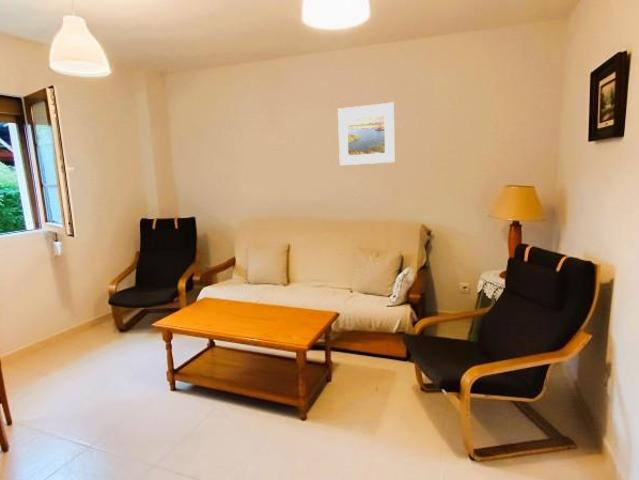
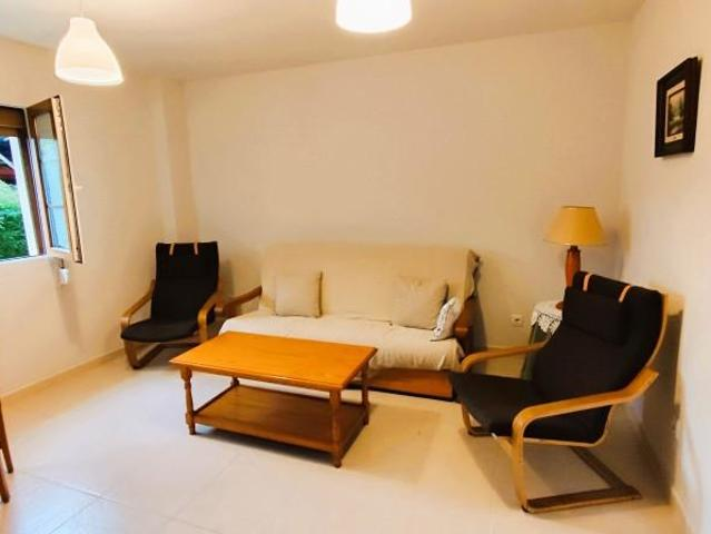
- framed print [337,102,396,166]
